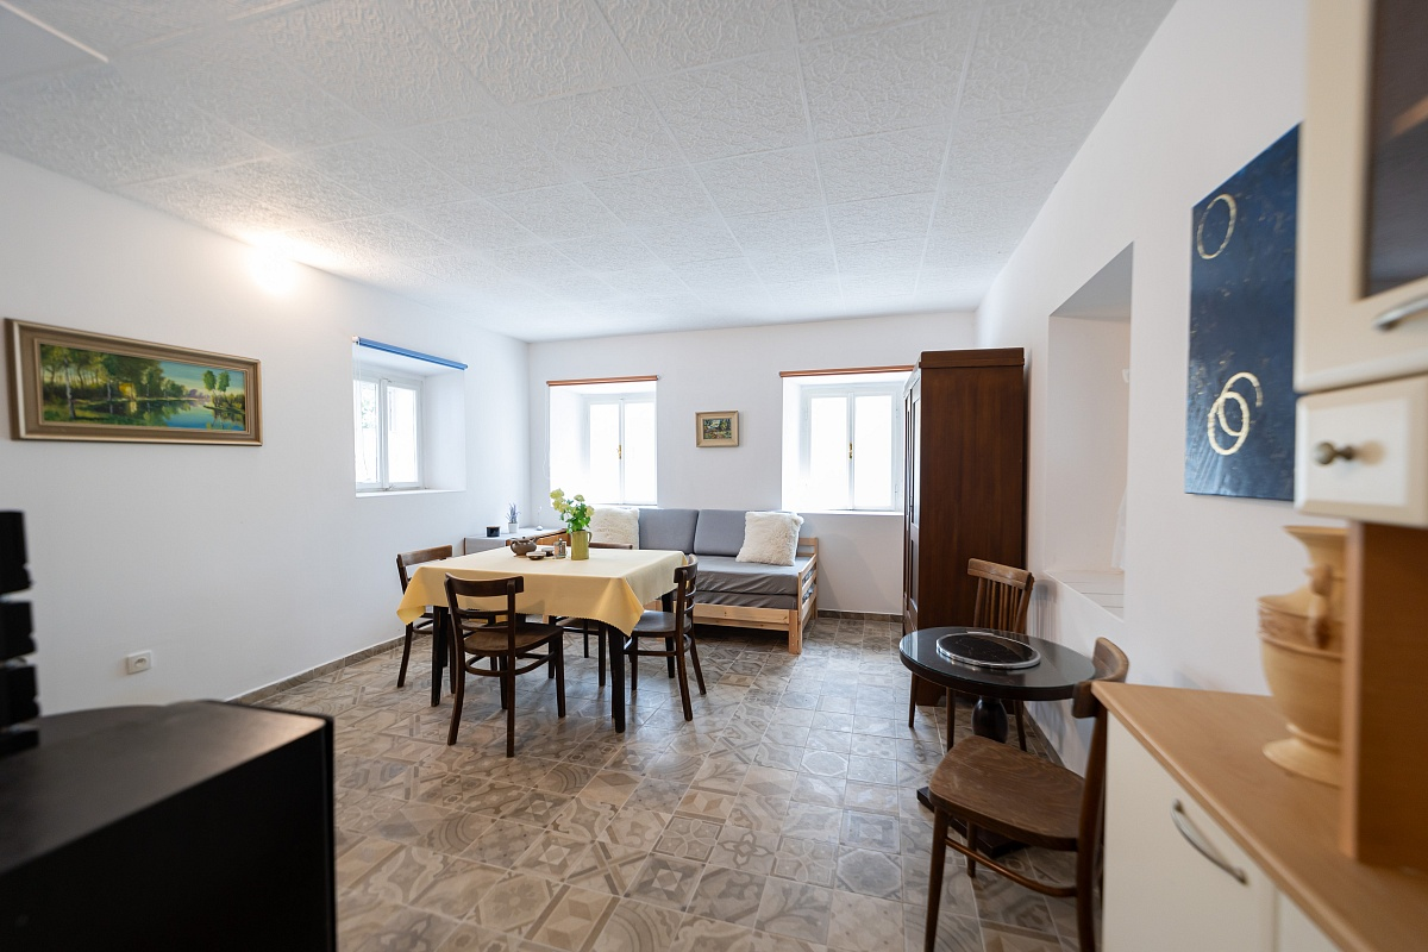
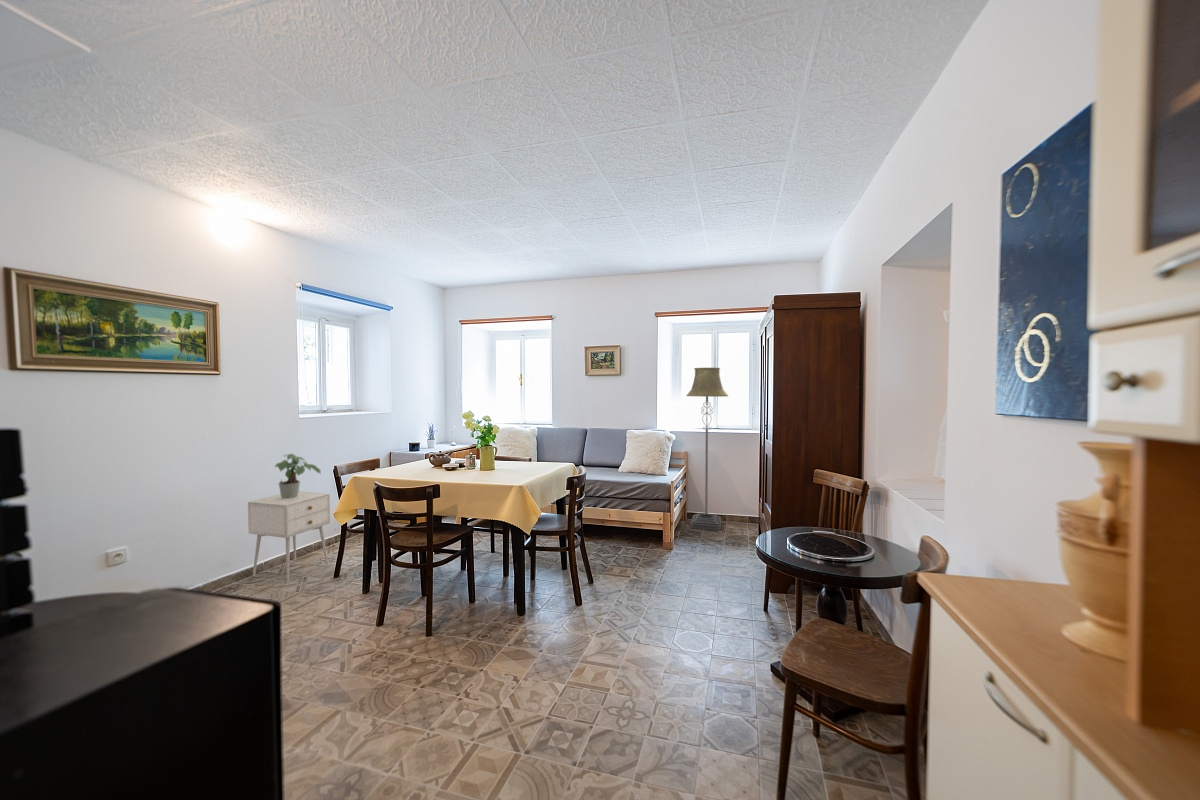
+ nightstand [247,491,331,583]
+ potted plant [274,453,322,499]
+ floor lamp [685,367,729,531]
